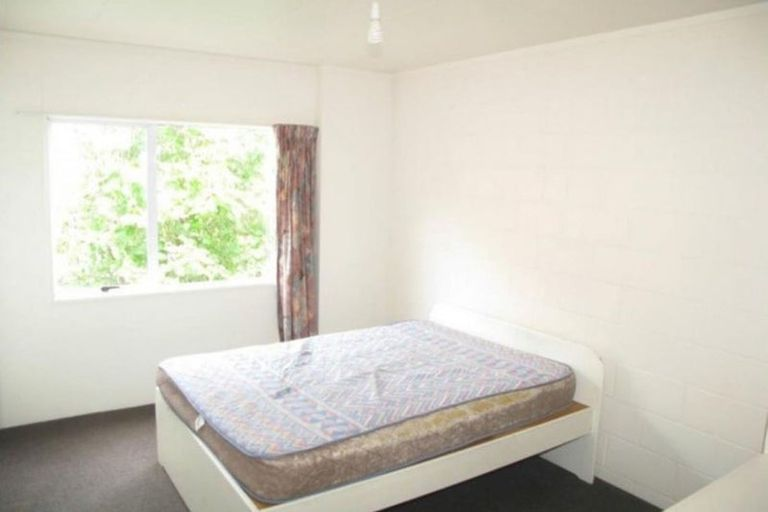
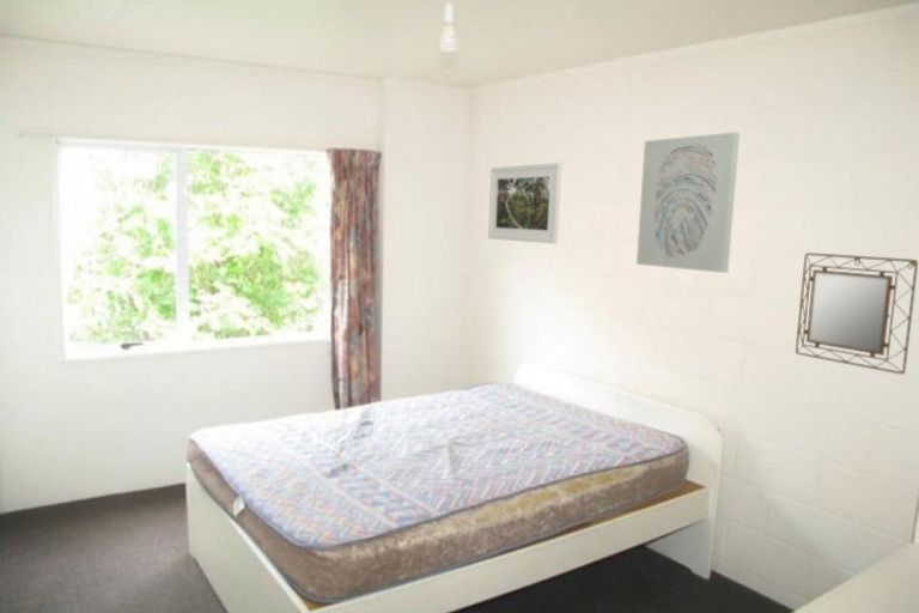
+ wall art [635,132,741,274]
+ home mirror [795,251,919,376]
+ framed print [487,162,562,245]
